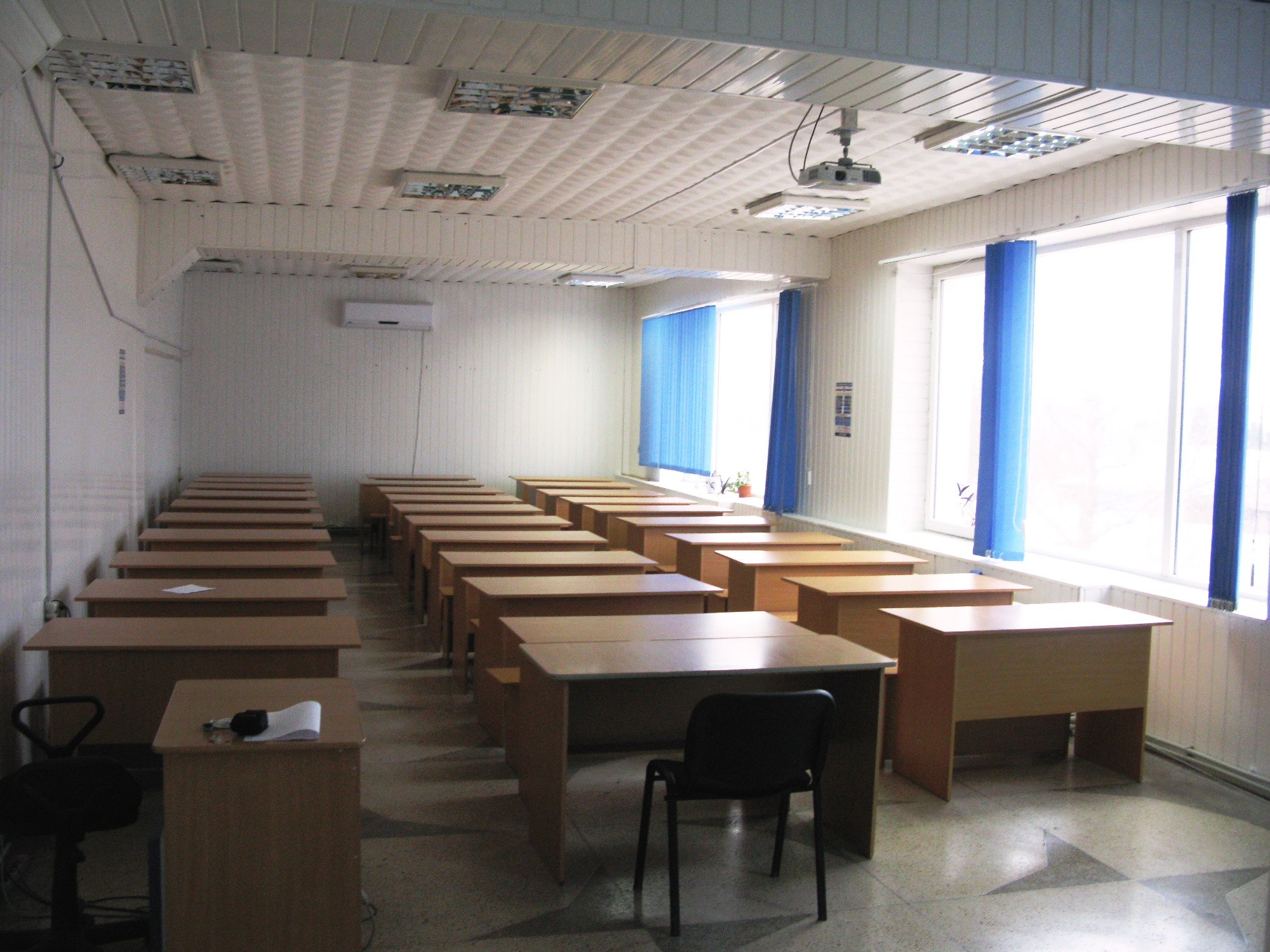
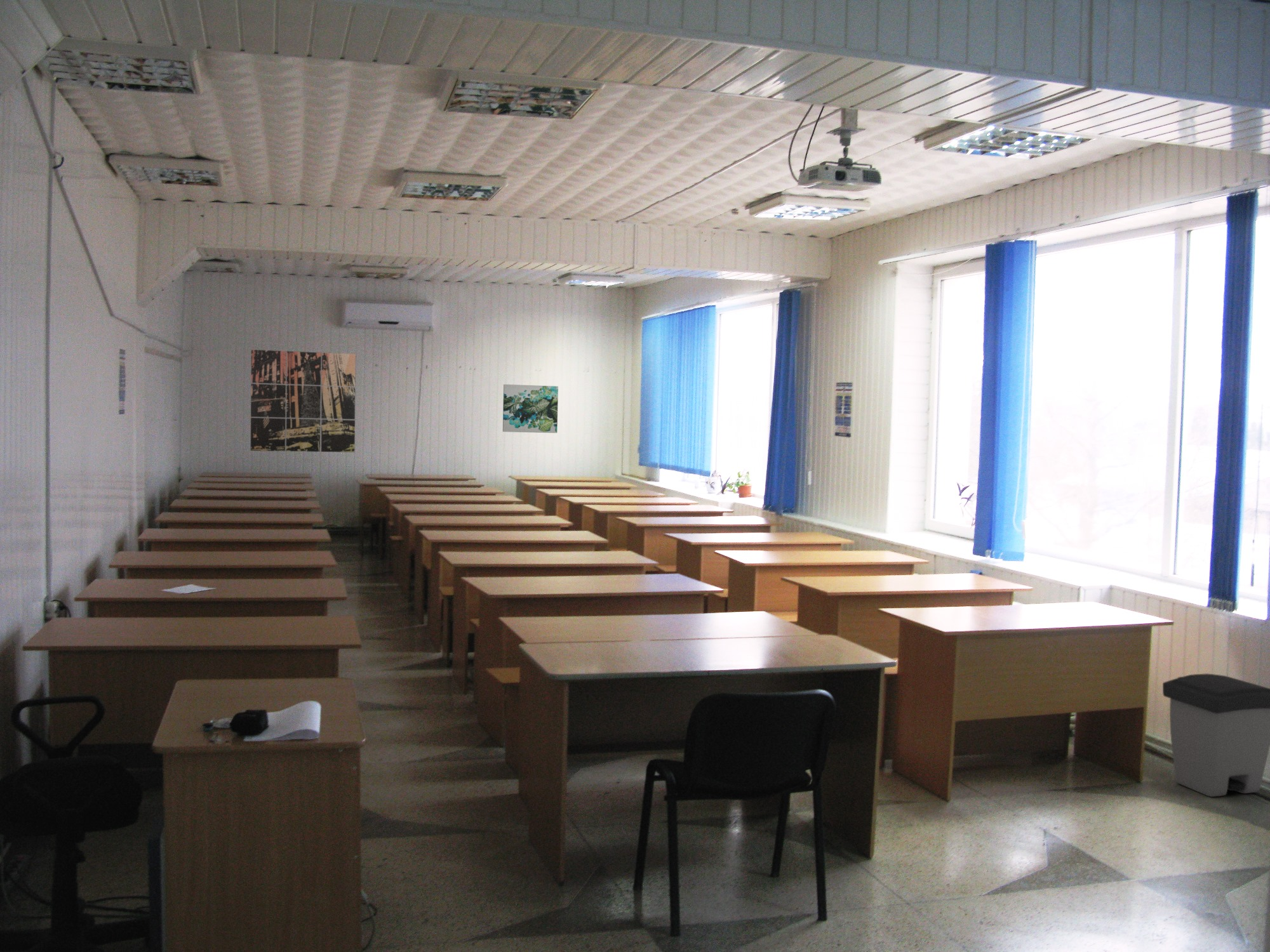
+ wall art [250,349,356,453]
+ trash can [1162,673,1270,798]
+ wall art [502,384,559,433]
